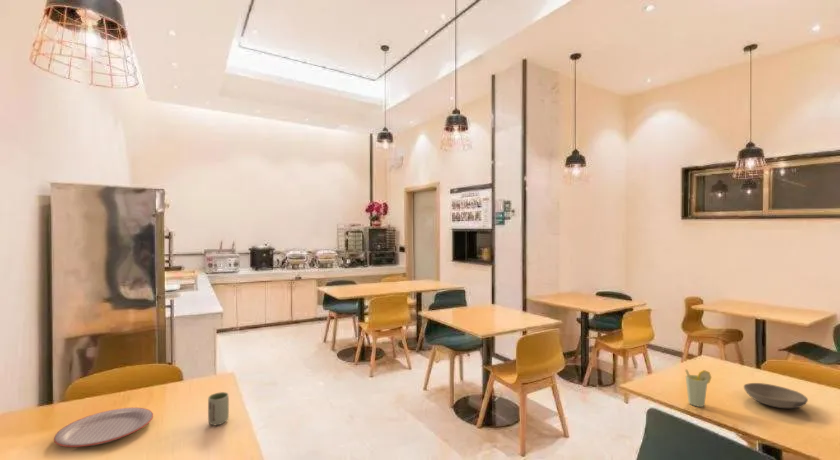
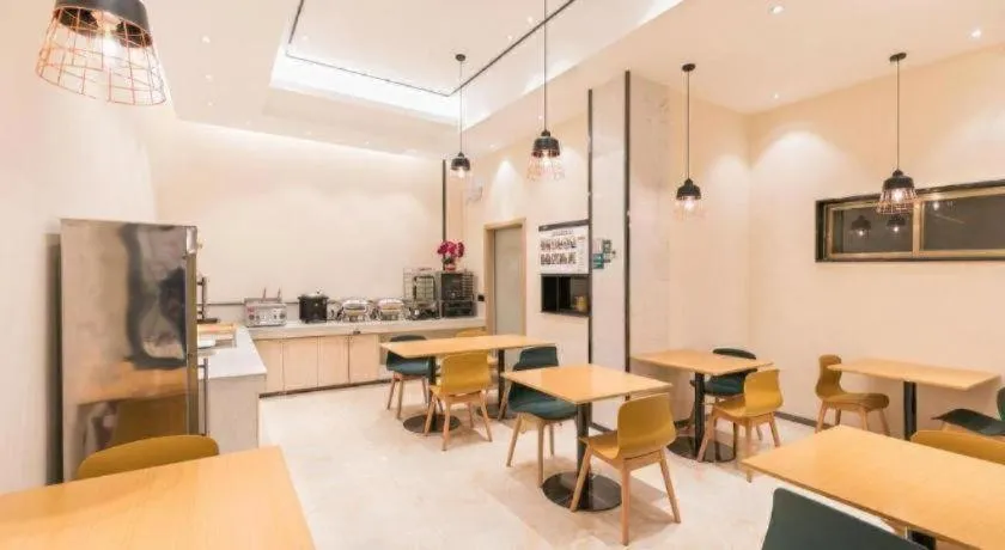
- bowl [743,382,809,409]
- plate [53,407,154,448]
- cup [684,369,712,408]
- cup [207,391,230,426]
